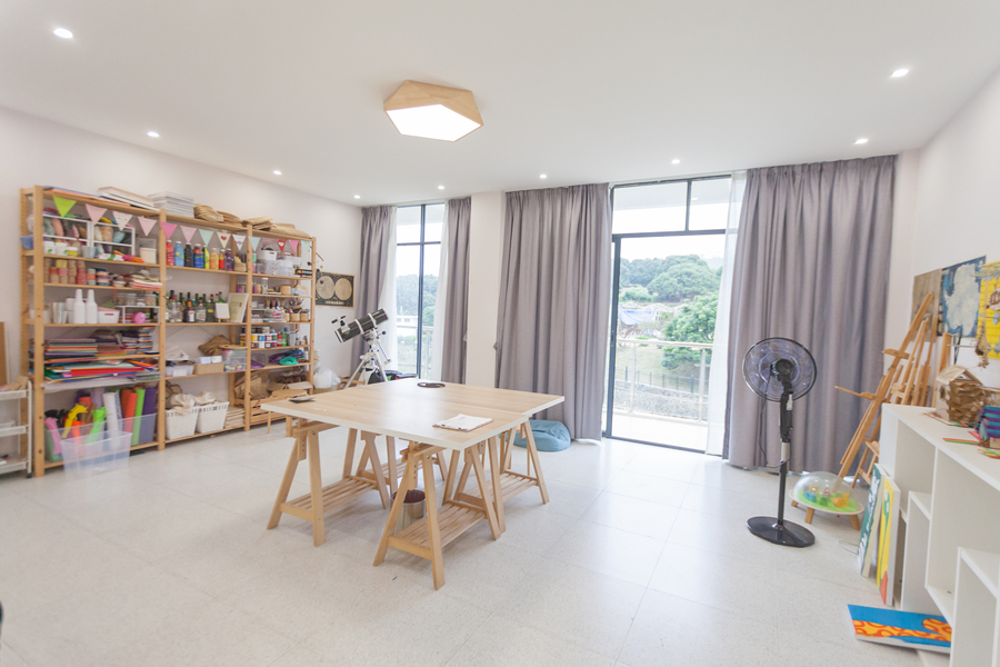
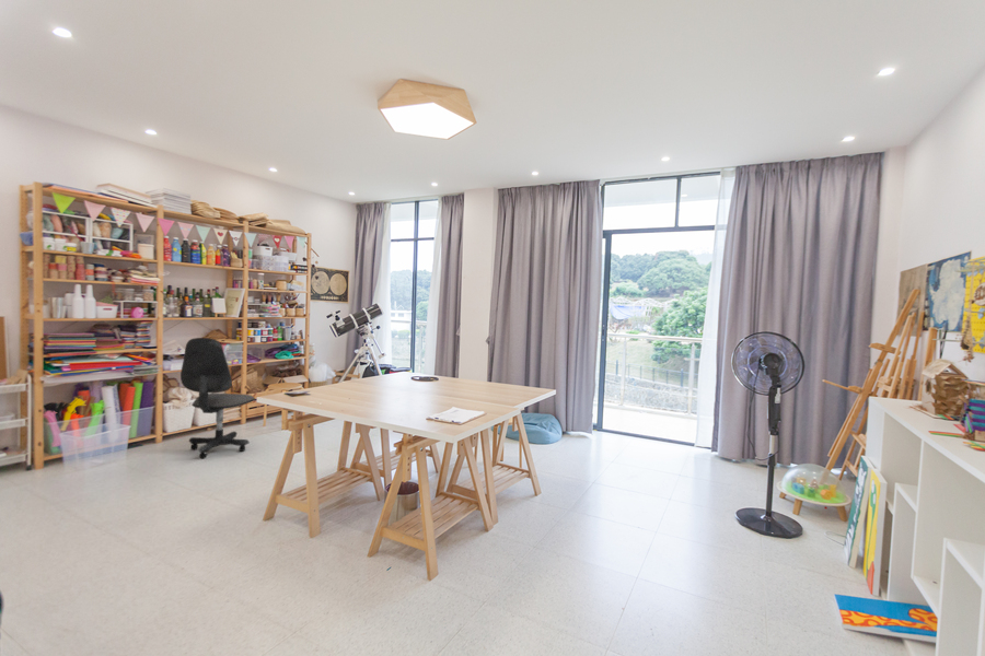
+ office chair [179,337,256,459]
